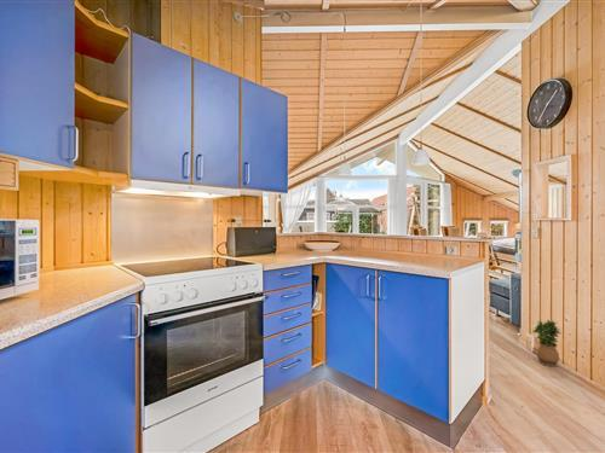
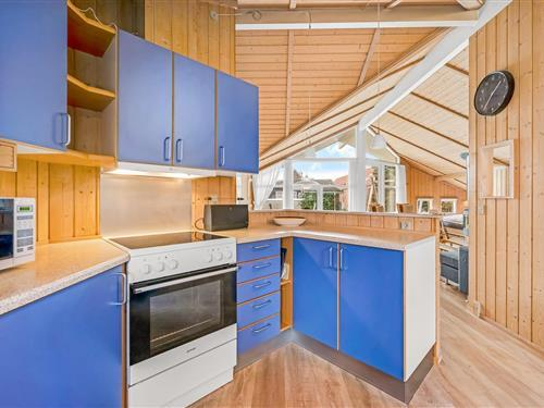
- potted plant [531,319,563,367]
